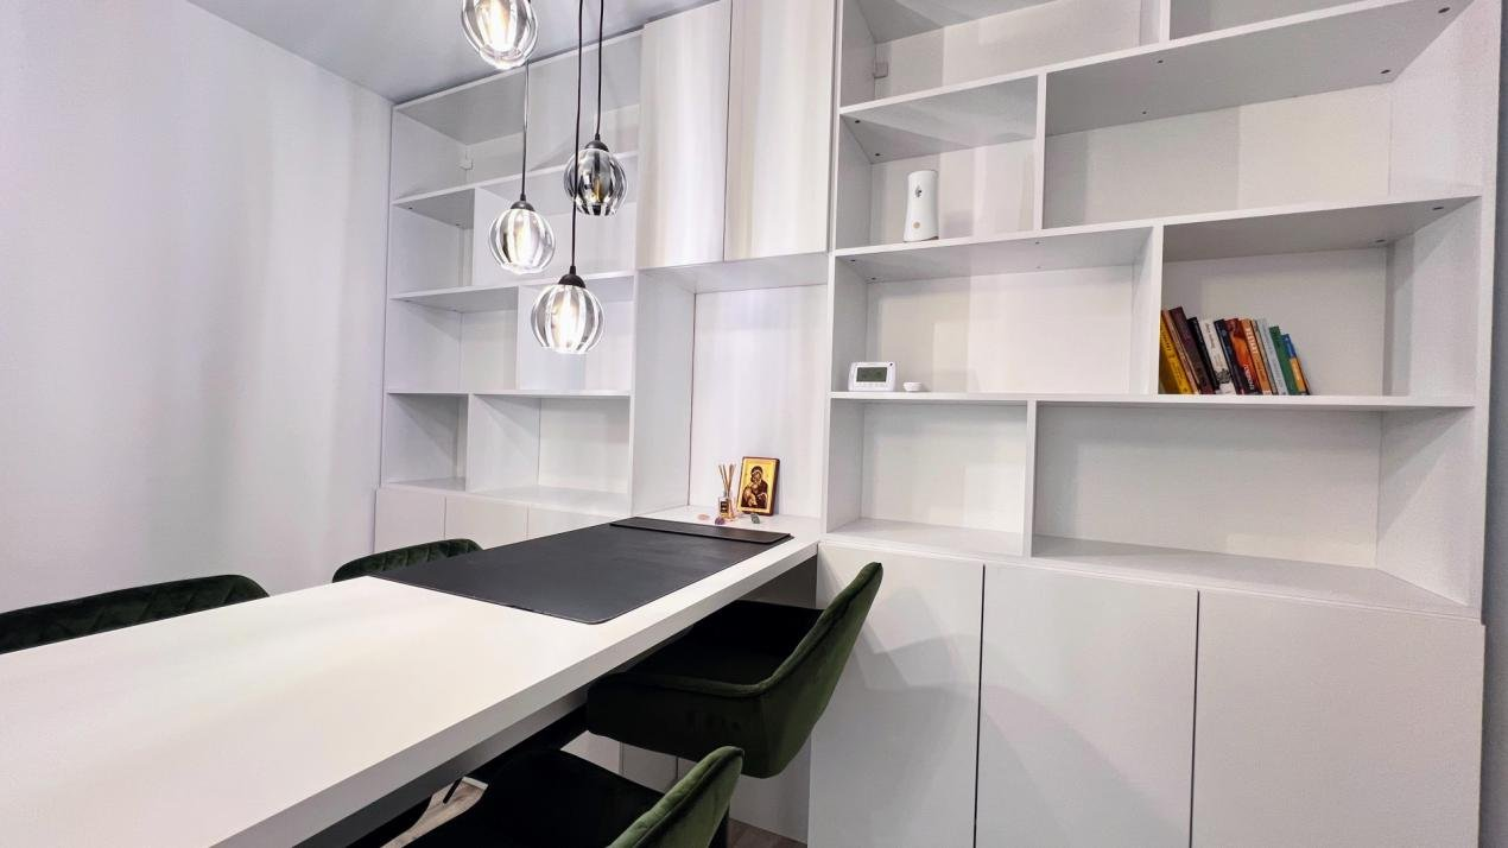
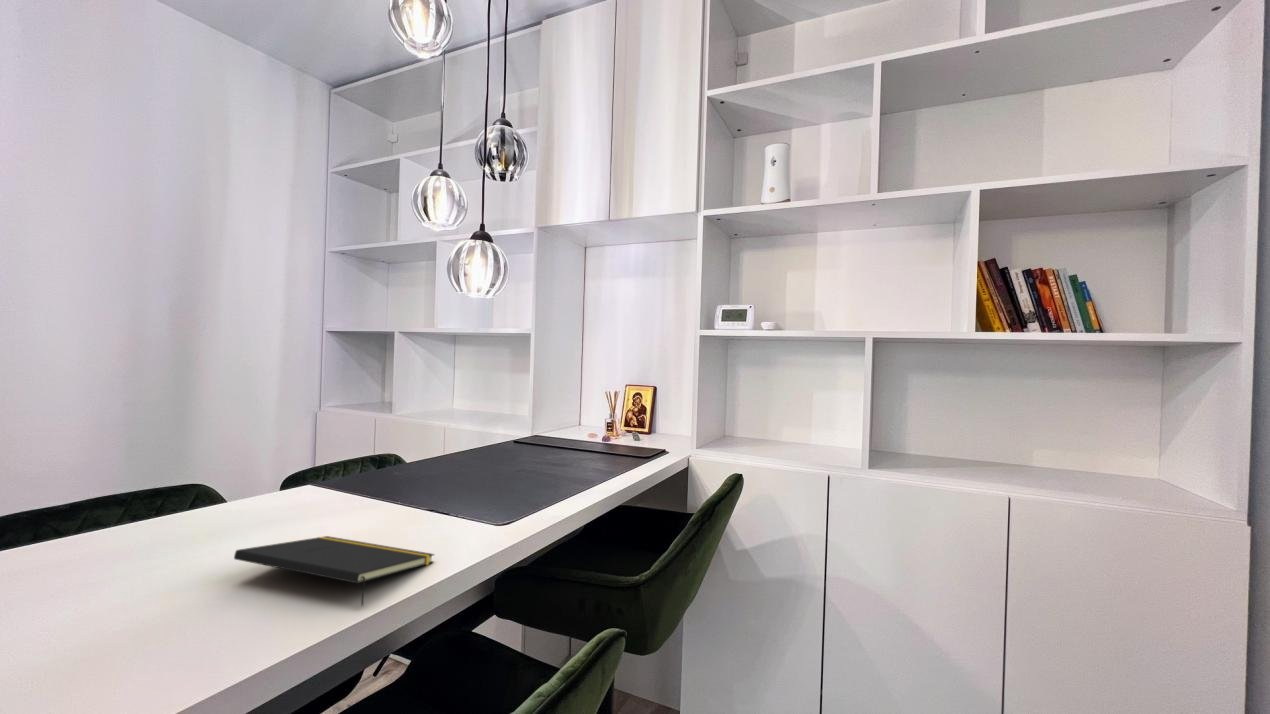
+ notepad [233,535,435,608]
